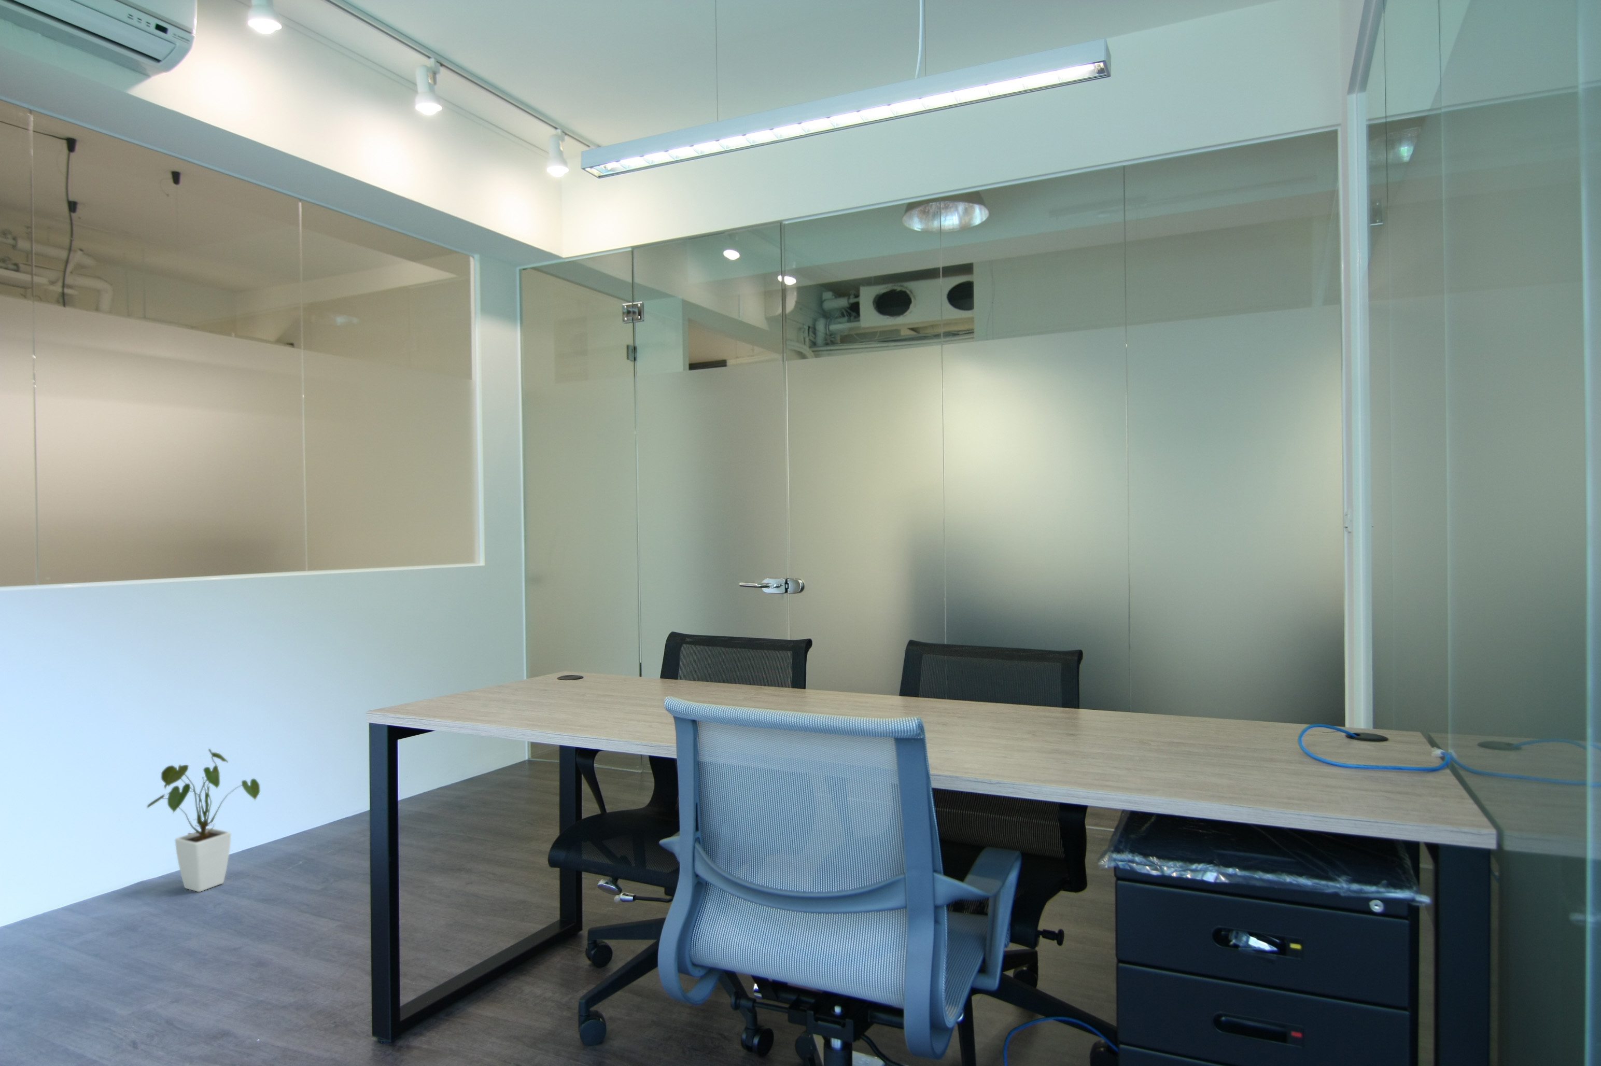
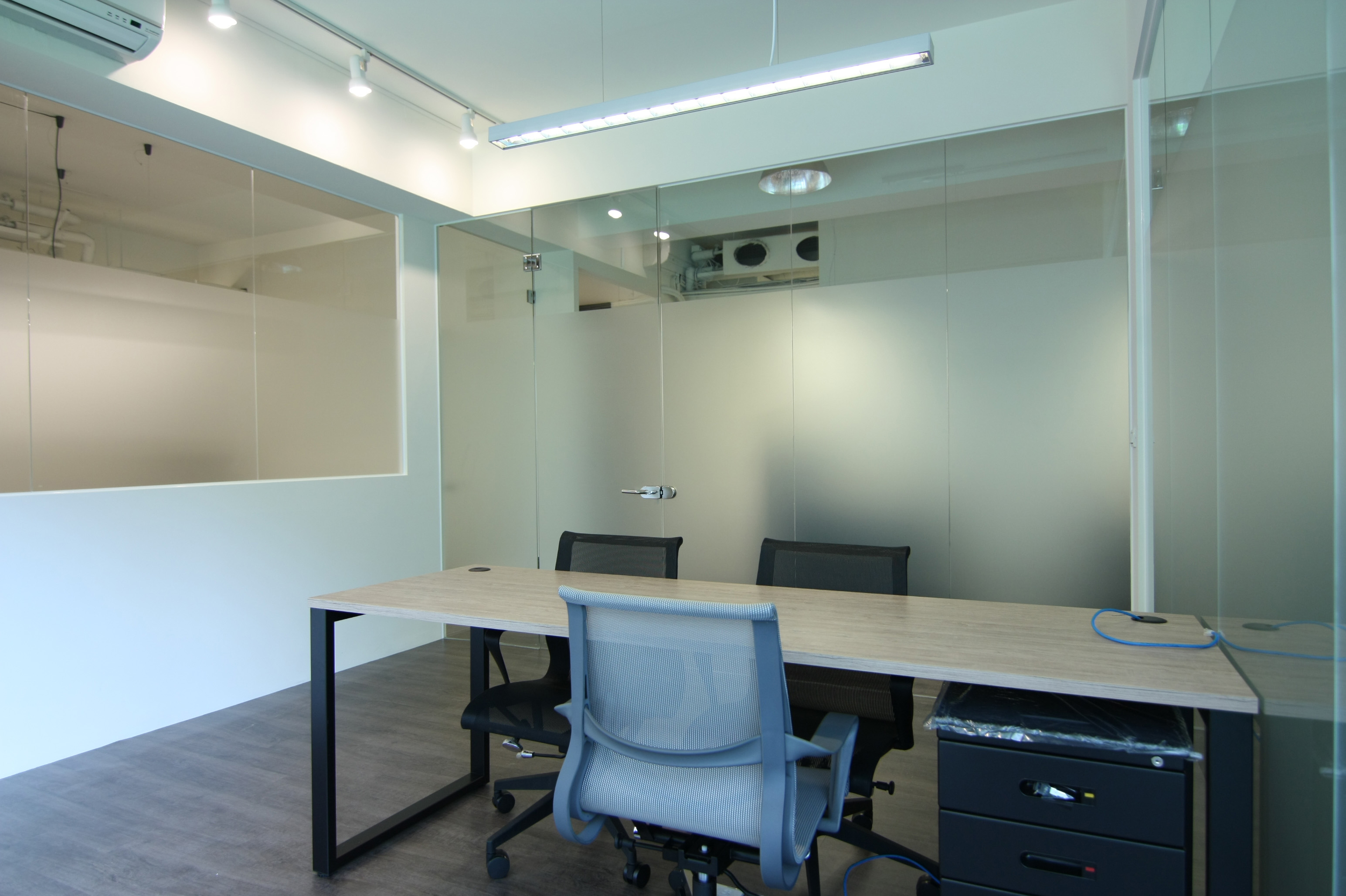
- house plant [146,748,260,892]
